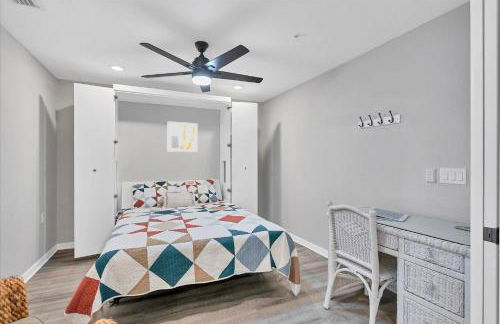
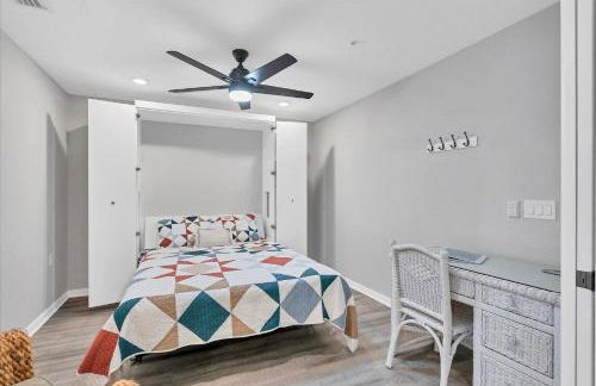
- wall art [167,120,199,153]
